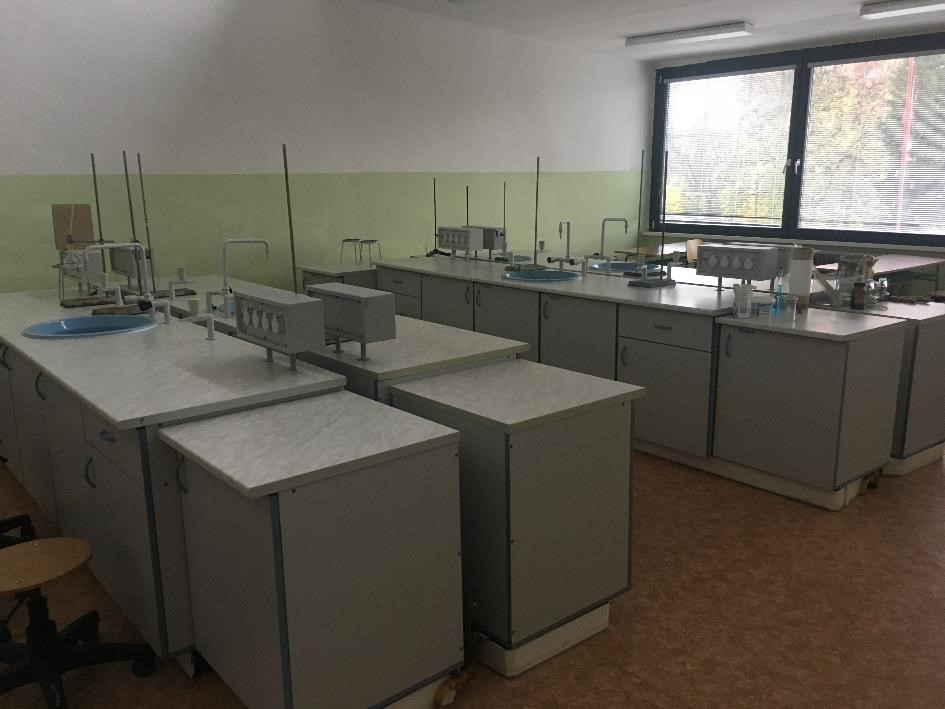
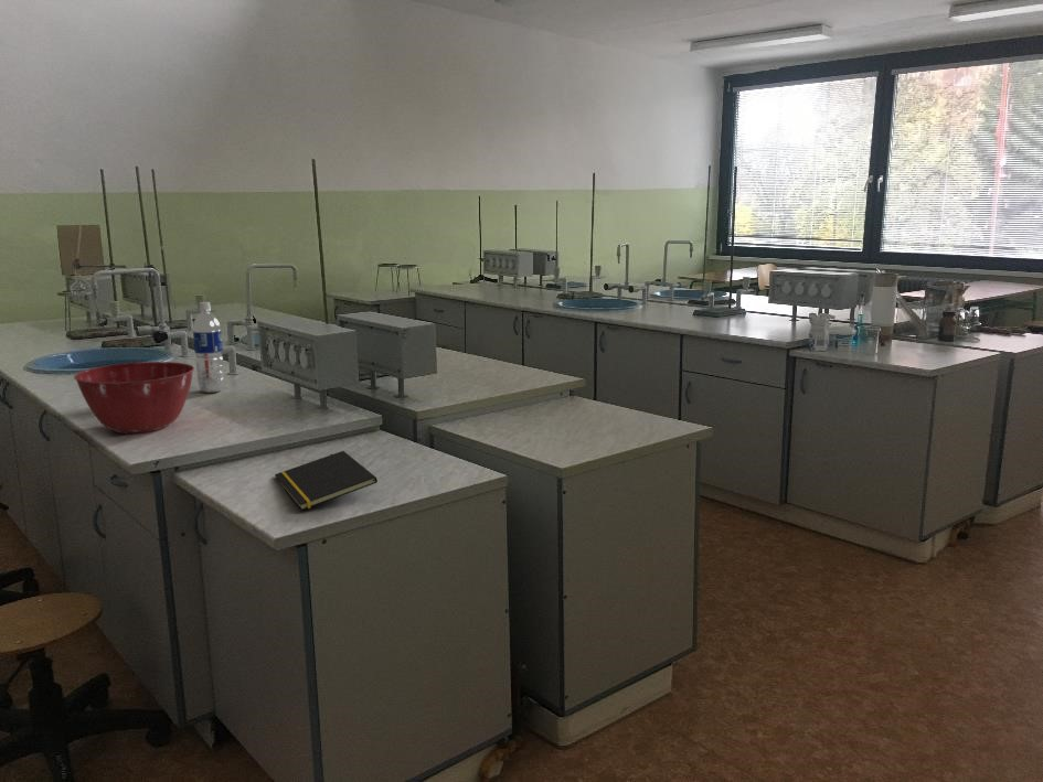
+ mixing bowl [73,361,195,435]
+ notepad [274,450,379,512]
+ water bottle [192,301,226,394]
